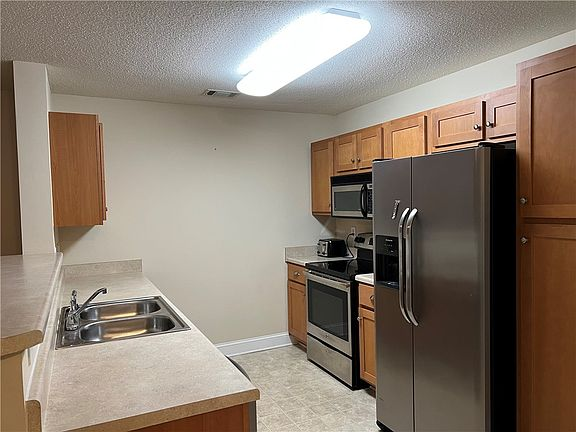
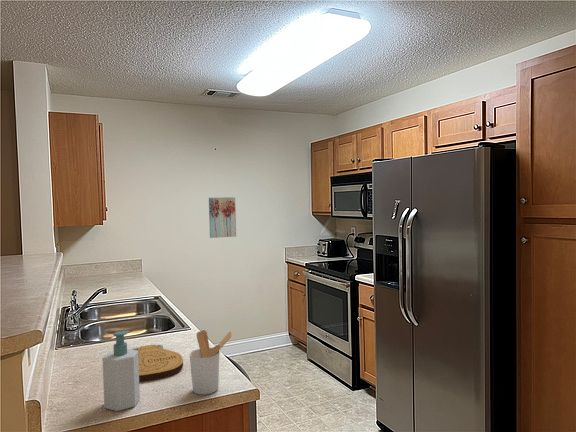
+ wall art [208,196,237,239]
+ utensil holder [189,329,233,396]
+ soap bottle [102,330,141,412]
+ key chain [131,344,184,382]
